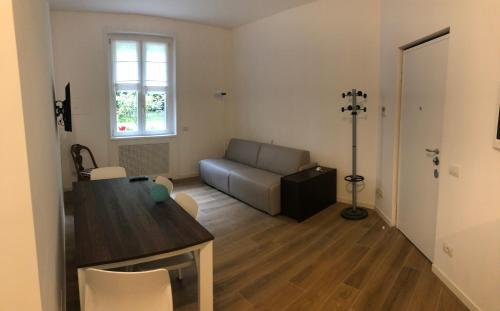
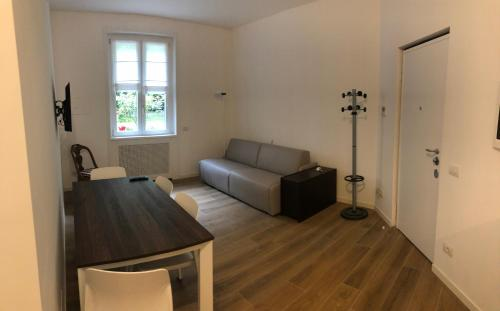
- decorative ball [149,183,169,203]
